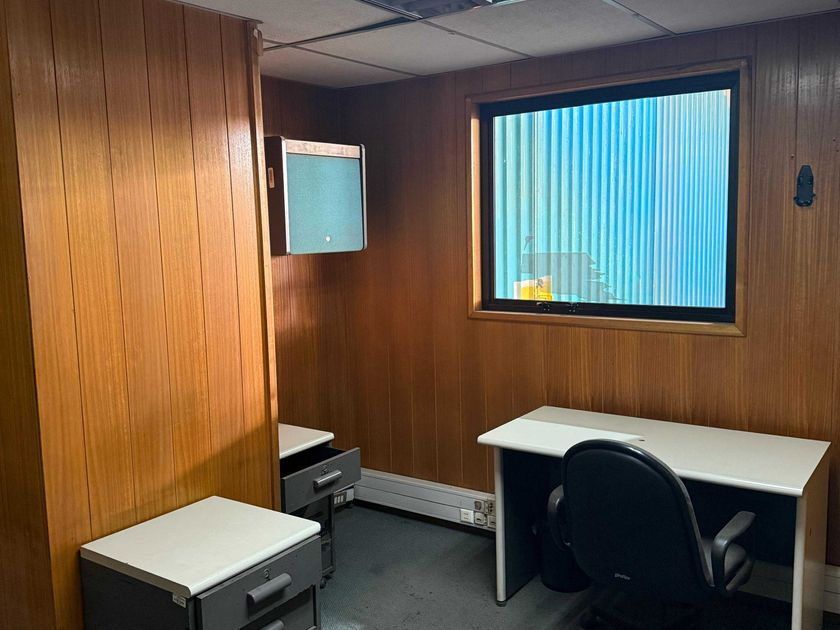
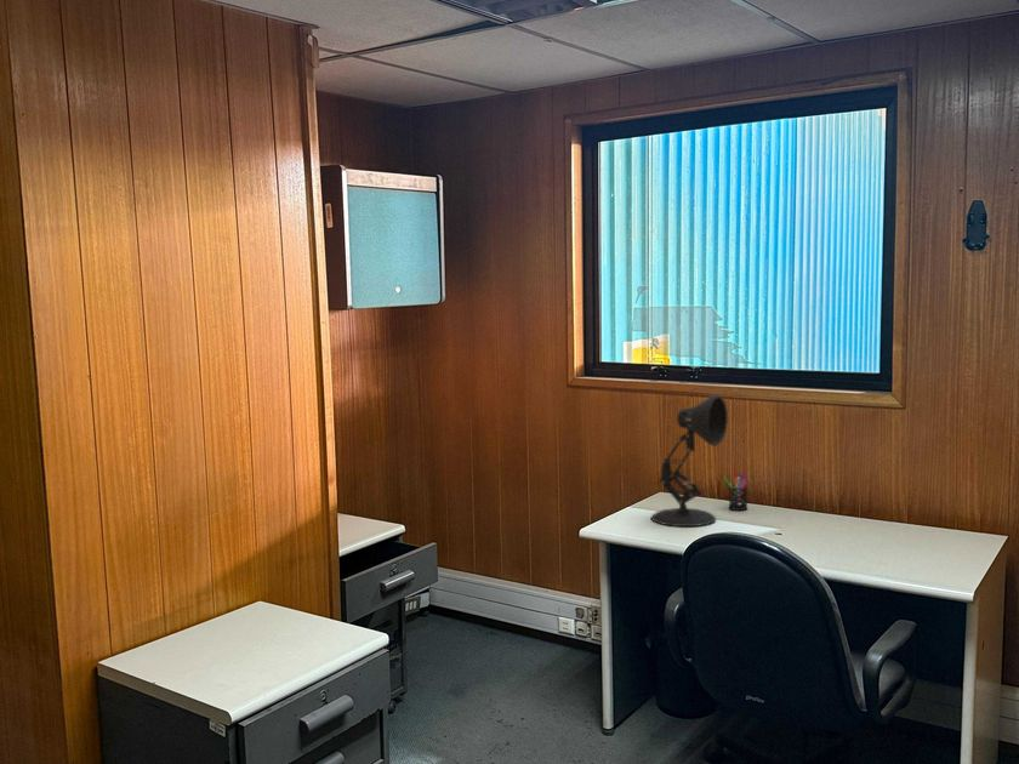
+ desk lamp [650,394,729,528]
+ pen holder [722,468,748,512]
